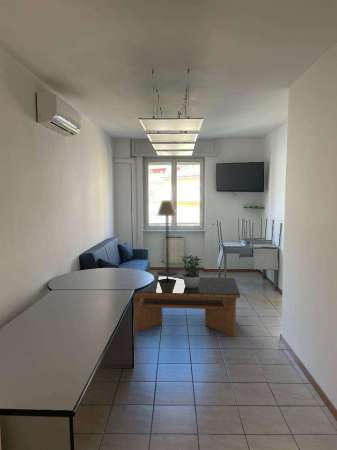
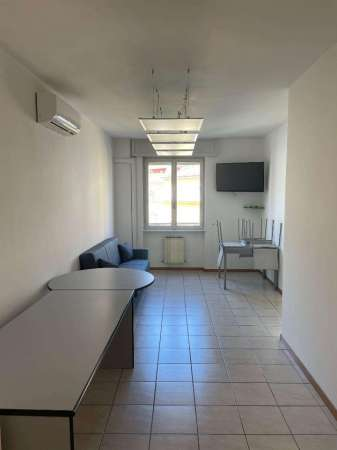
- potted plant [179,254,203,288]
- coffee table [133,275,241,338]
- floor lamp [156,199,178,276]
